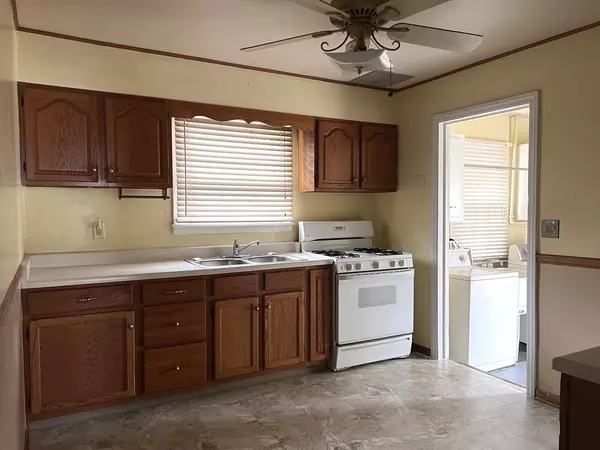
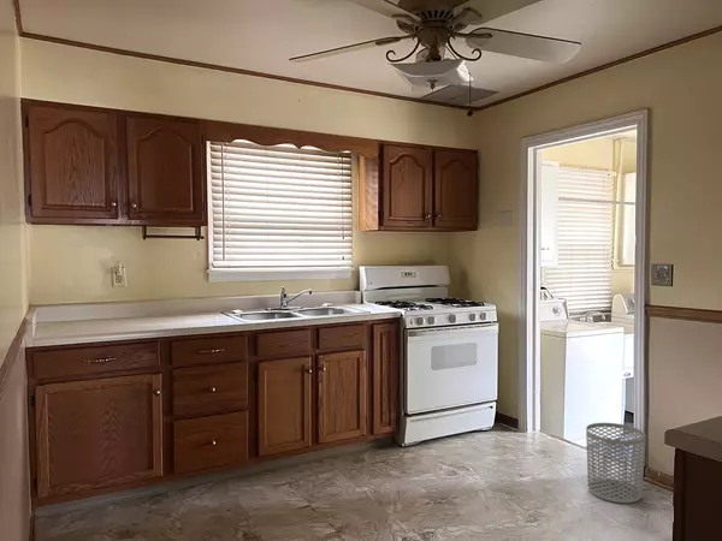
+ waste bin [585,422,647,504]
